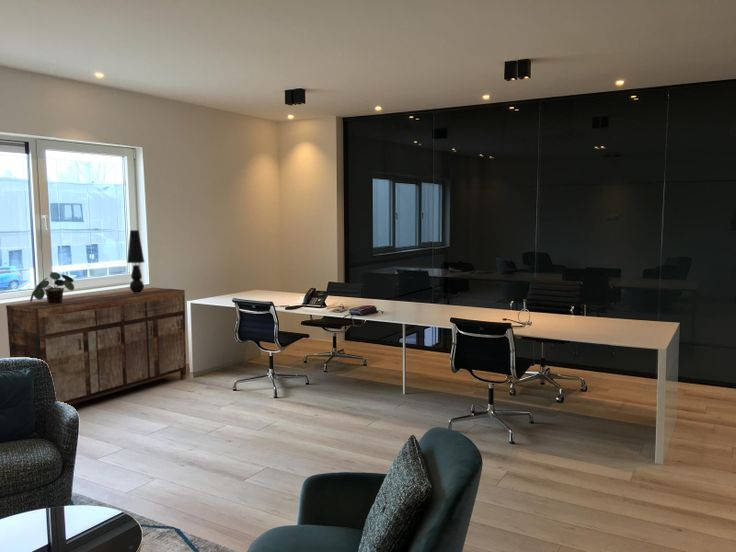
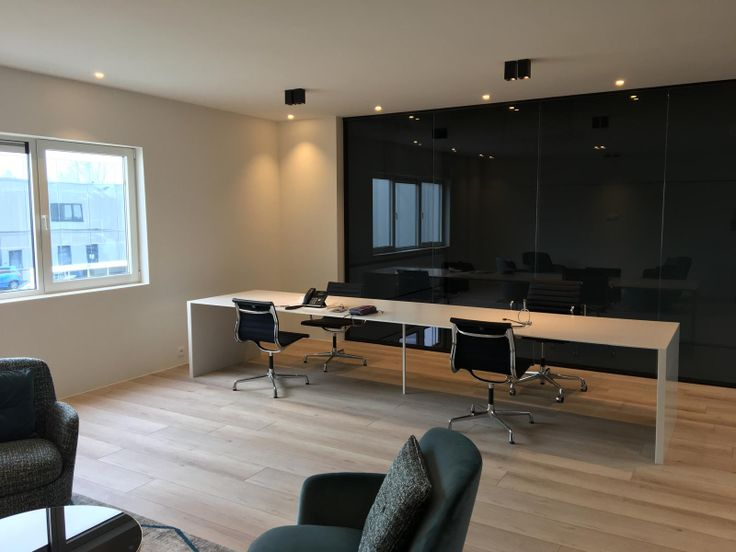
- sideboard [5,287,187,405]
- table lamp [126,229,145,293]
- potted plant [29,271,75,304]
